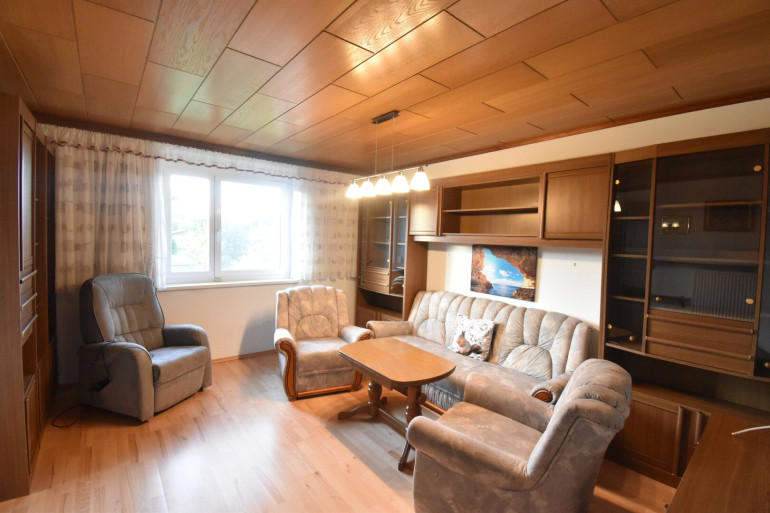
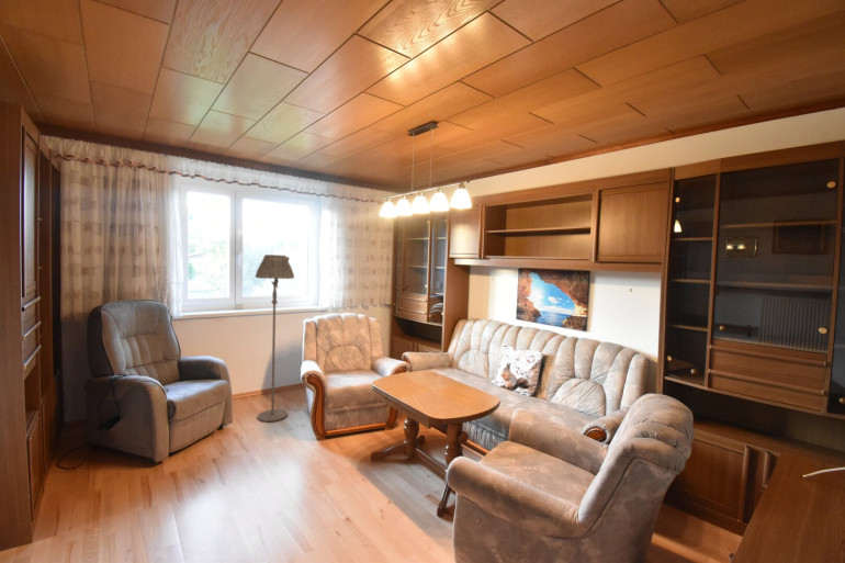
+ floor lamp [255,254,295,423]
